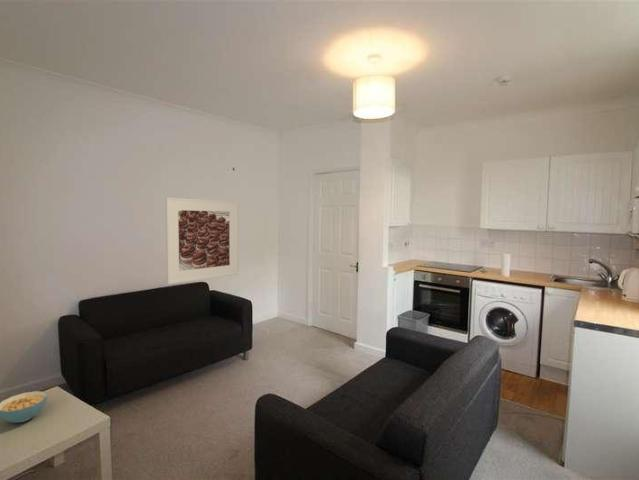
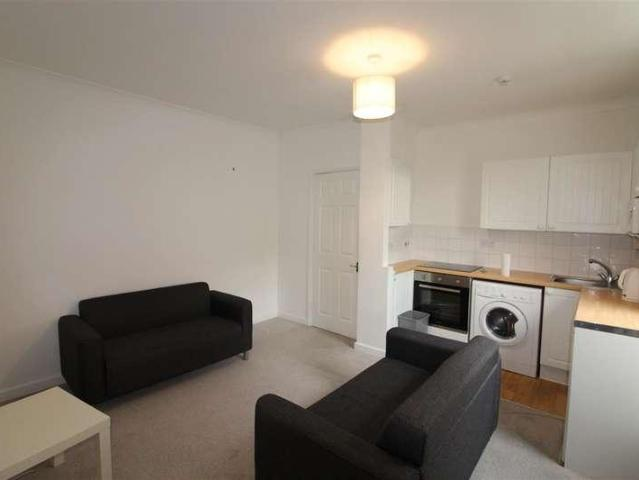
- cereal bowl [0,390,49,424]
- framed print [165,197,239,285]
